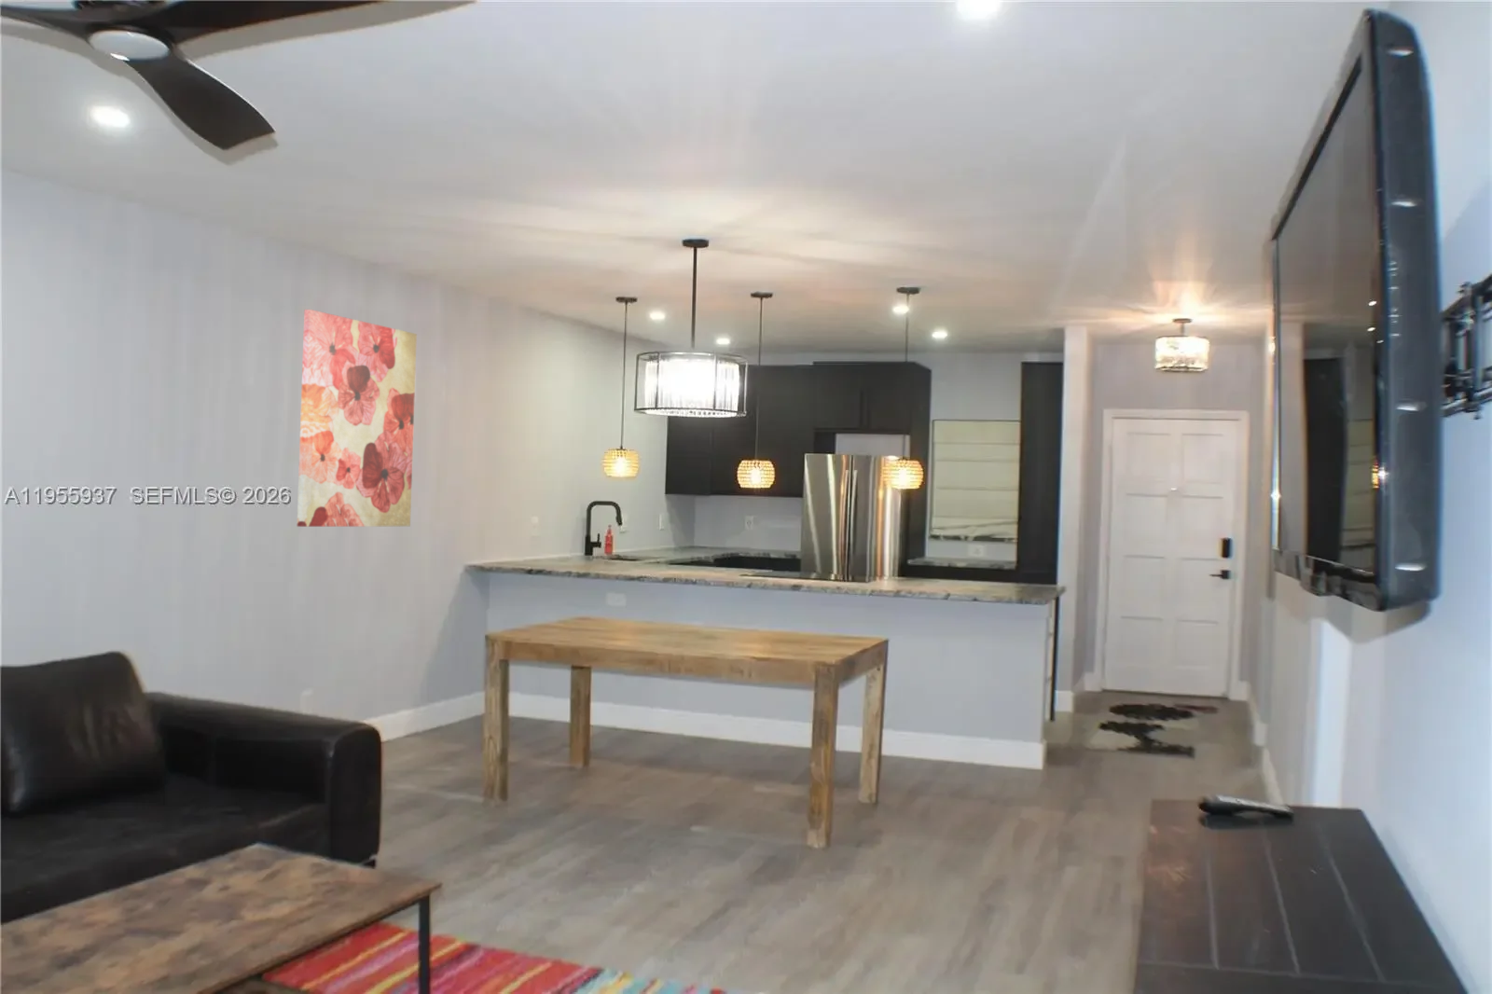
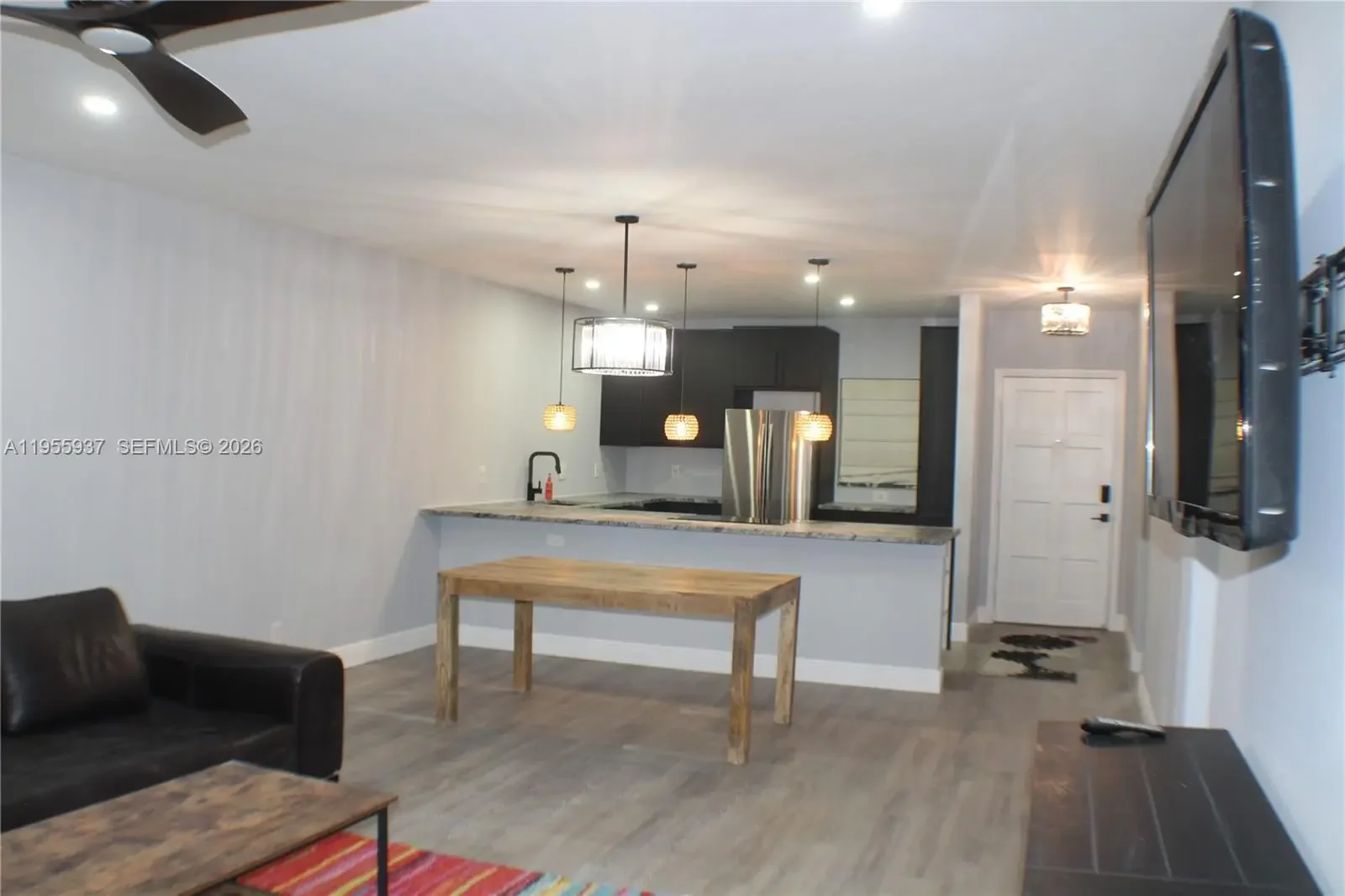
- wall art [296,308,418,528]
